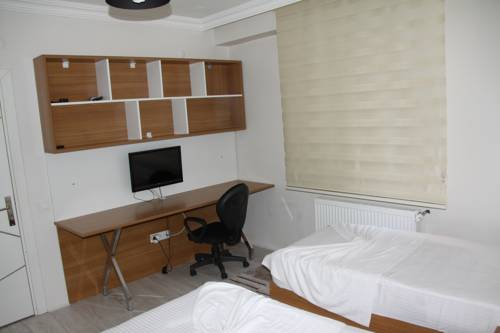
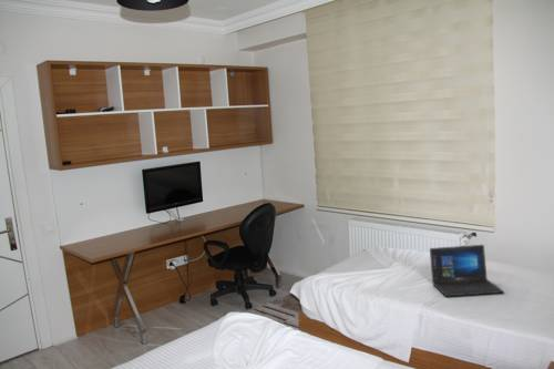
+ laptop [429,244,505,297]
